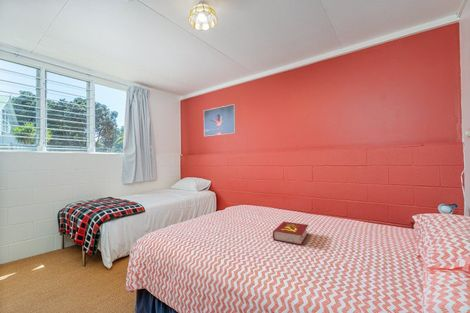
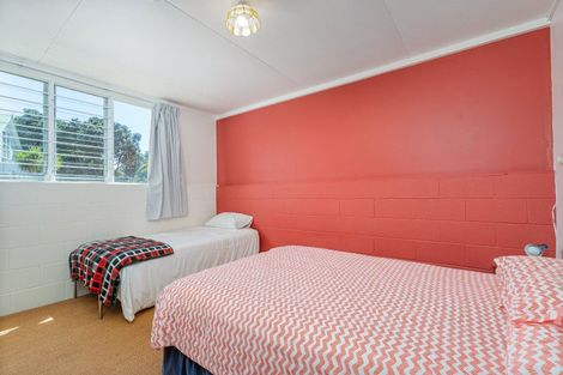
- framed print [203,103,237,137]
- book [272,221,309,246]
